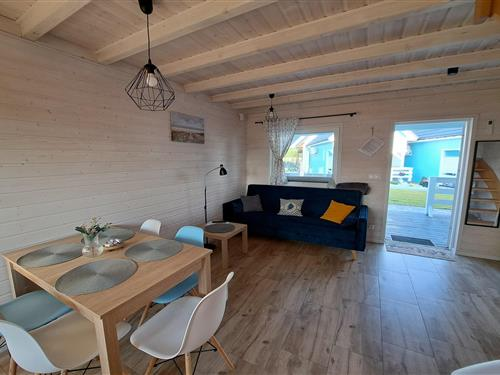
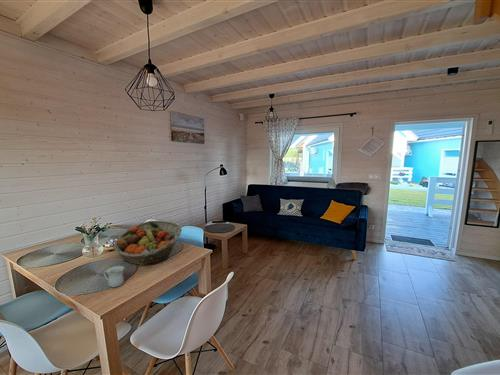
+ fruit basket [112,220,183,266]
+ mug [103,265,125,288]
